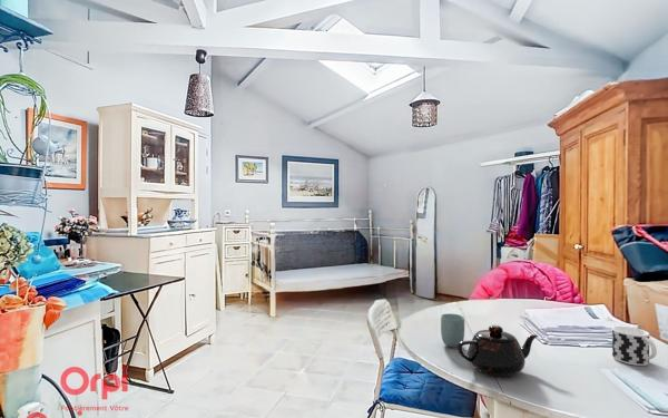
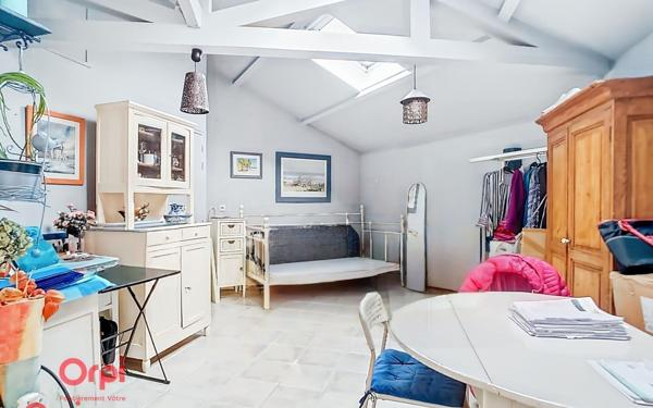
- teapot [456,324,539,378]
- cup [440,313,465,349]
- cup [611,325,658,367]
